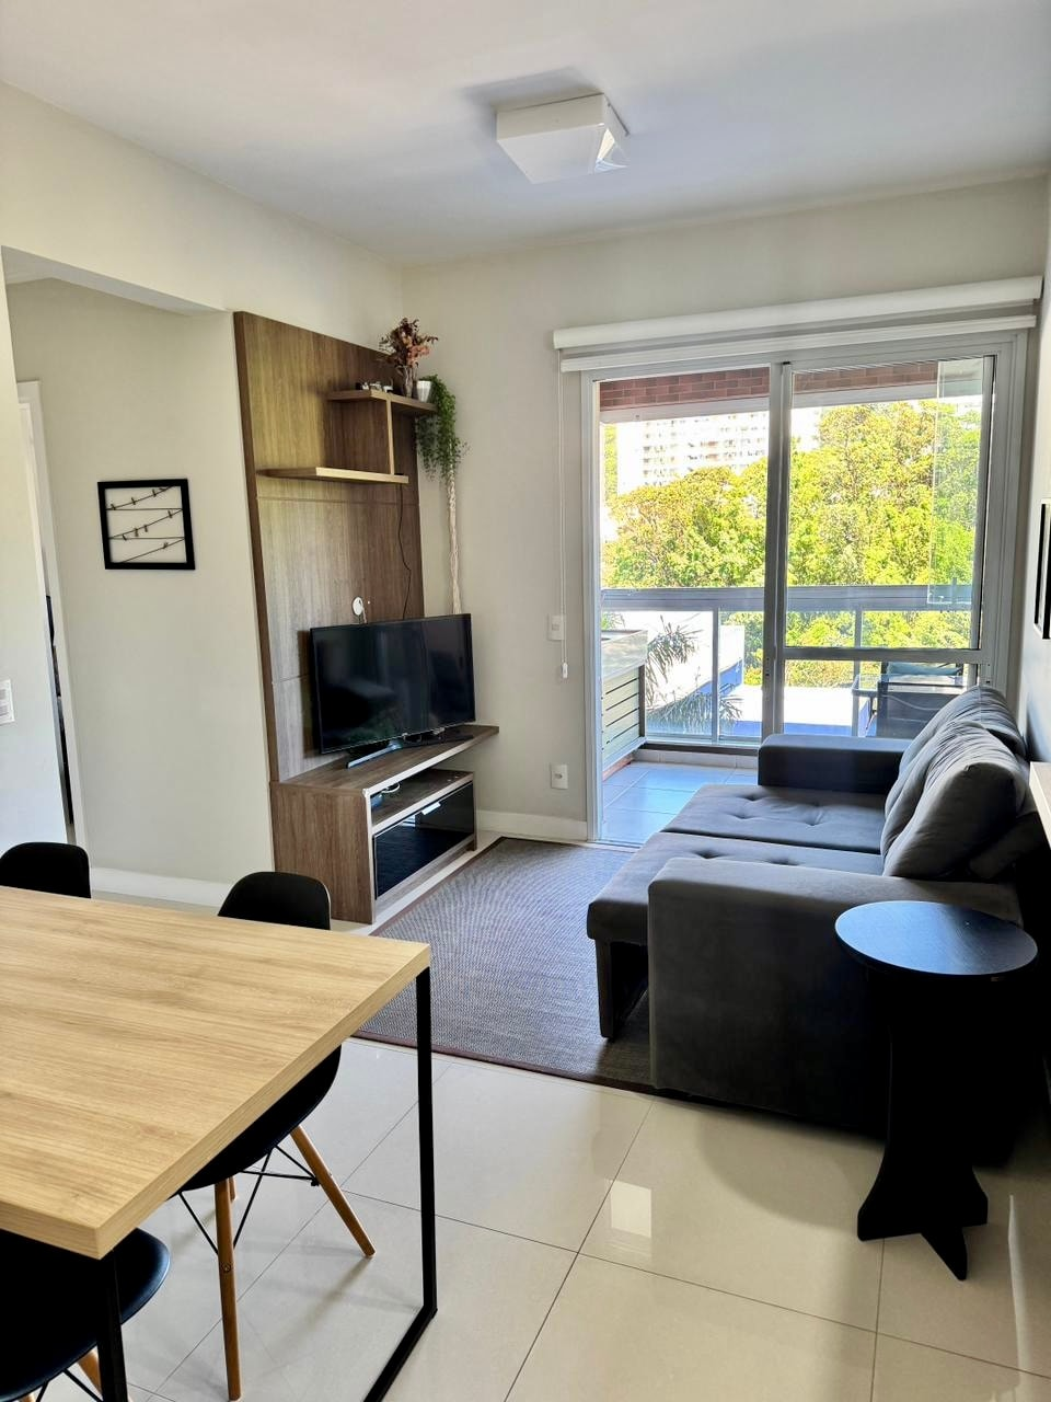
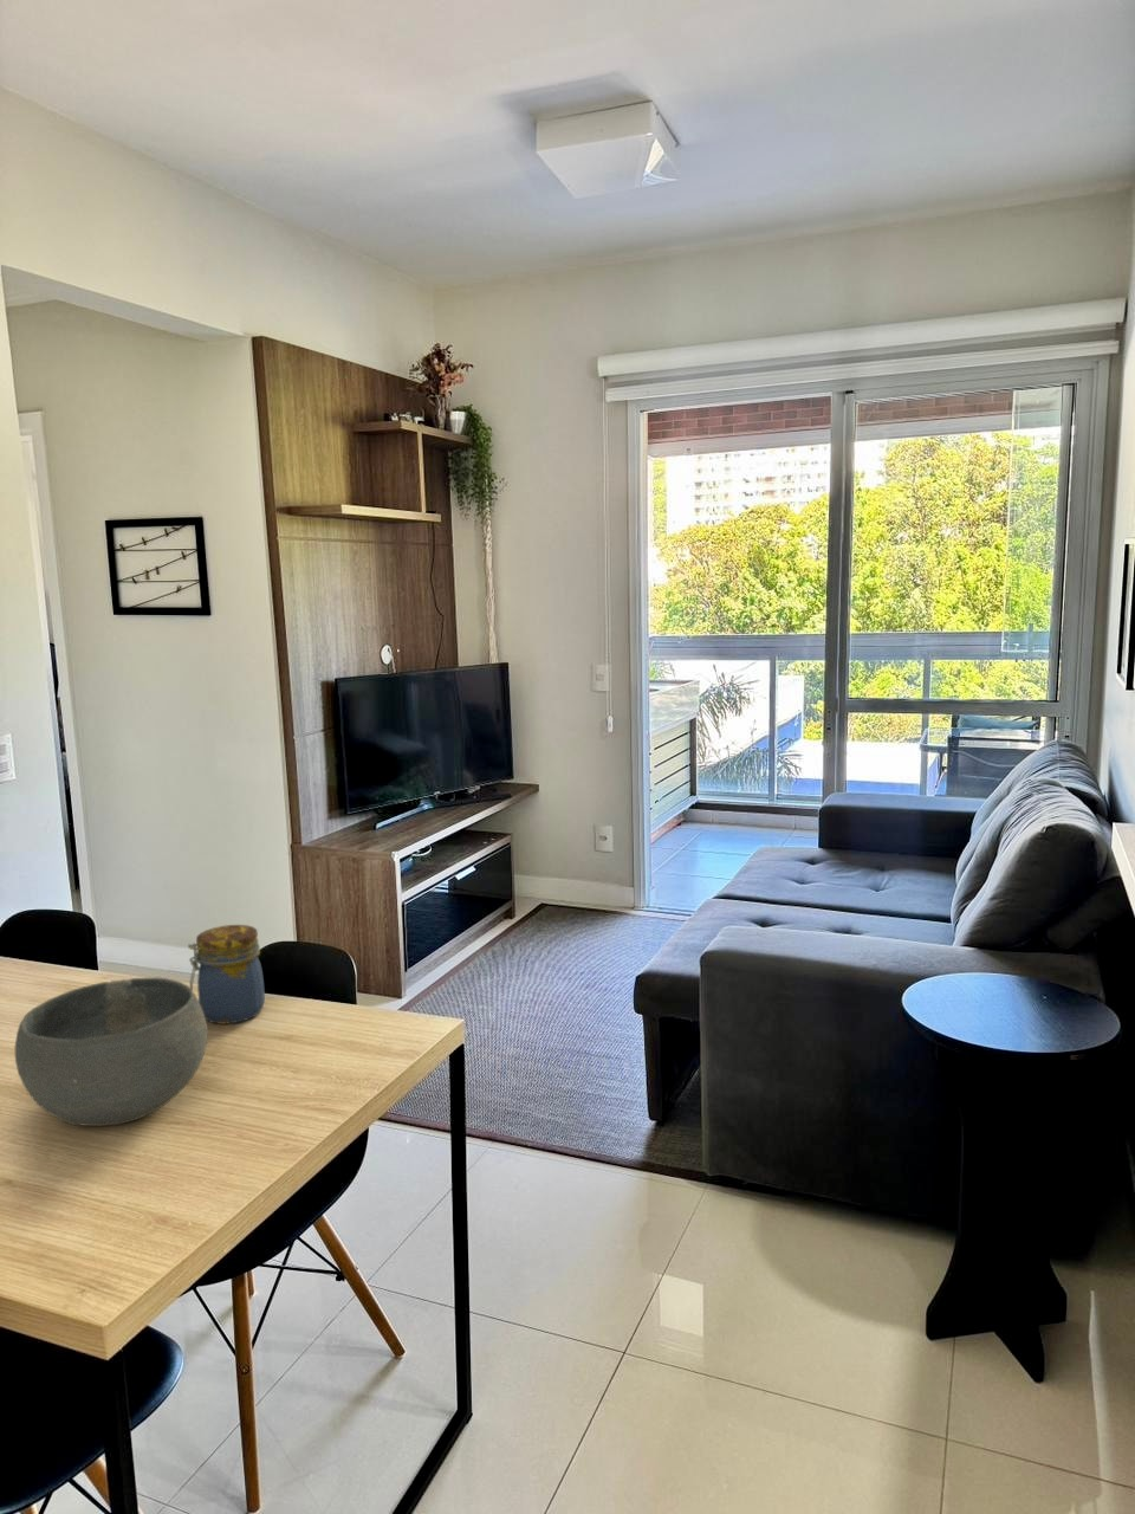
+ jar [187,924,266,1025]
+ bowl [14,978,209,1128]
